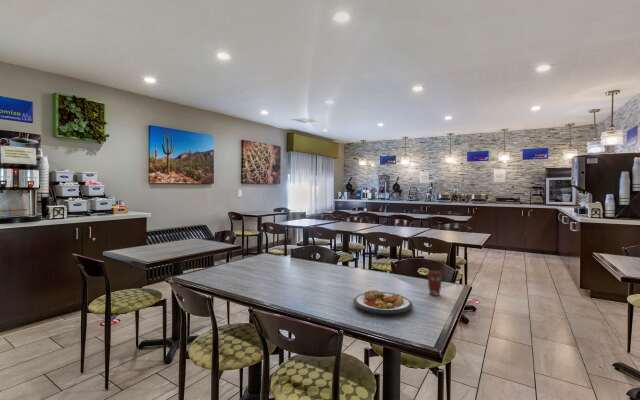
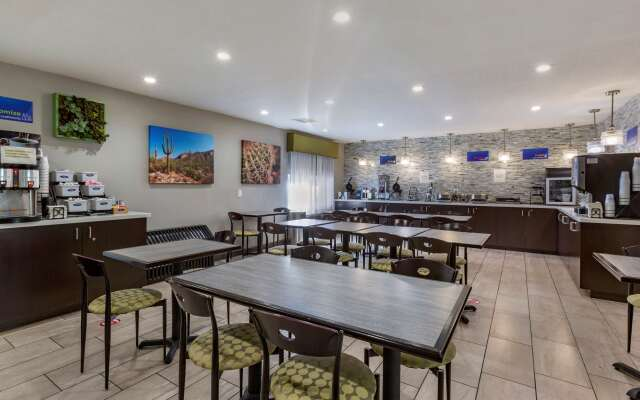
- coffee cup [426,269,444,297]
- plate [352,289,414,316]
